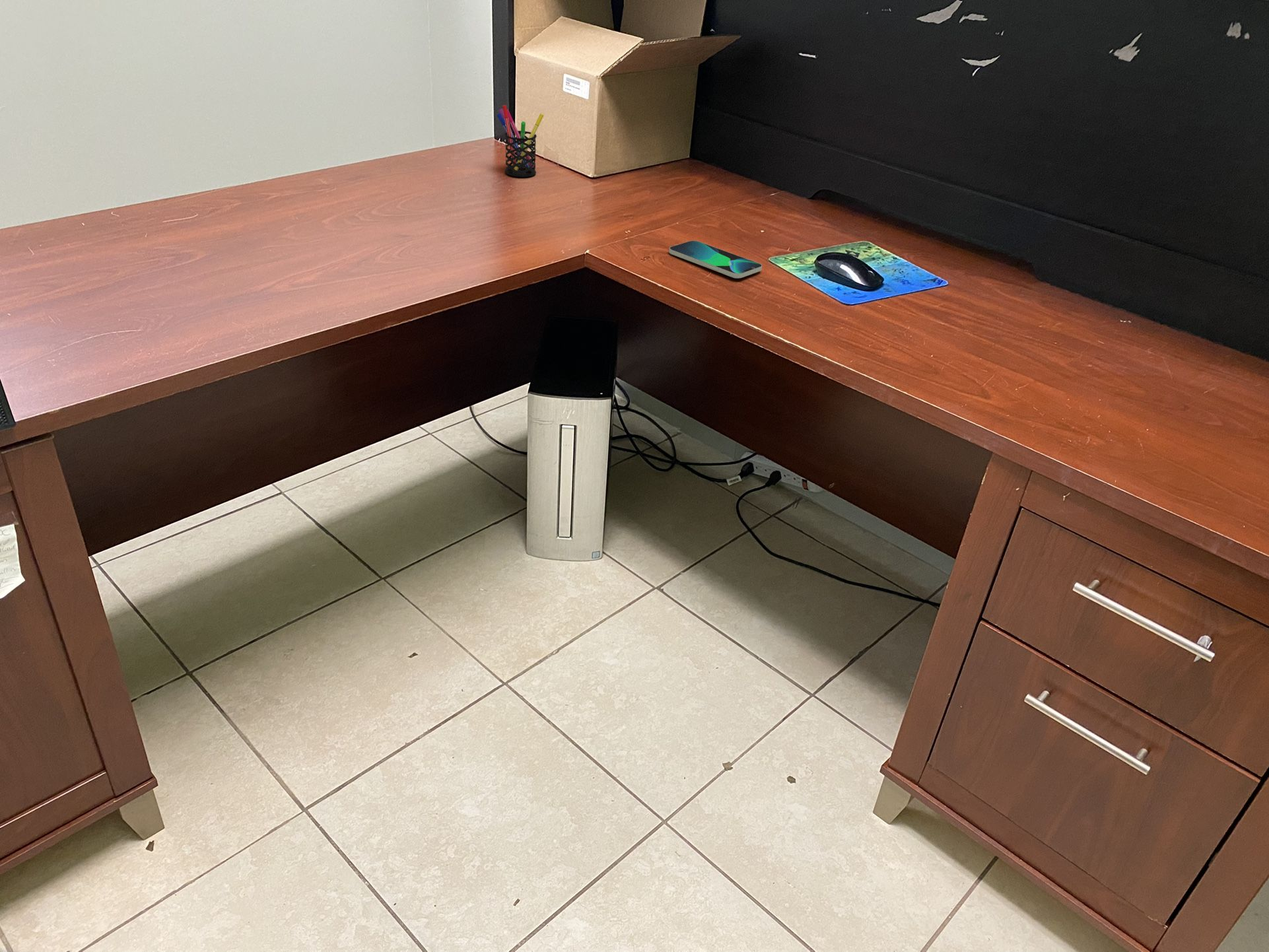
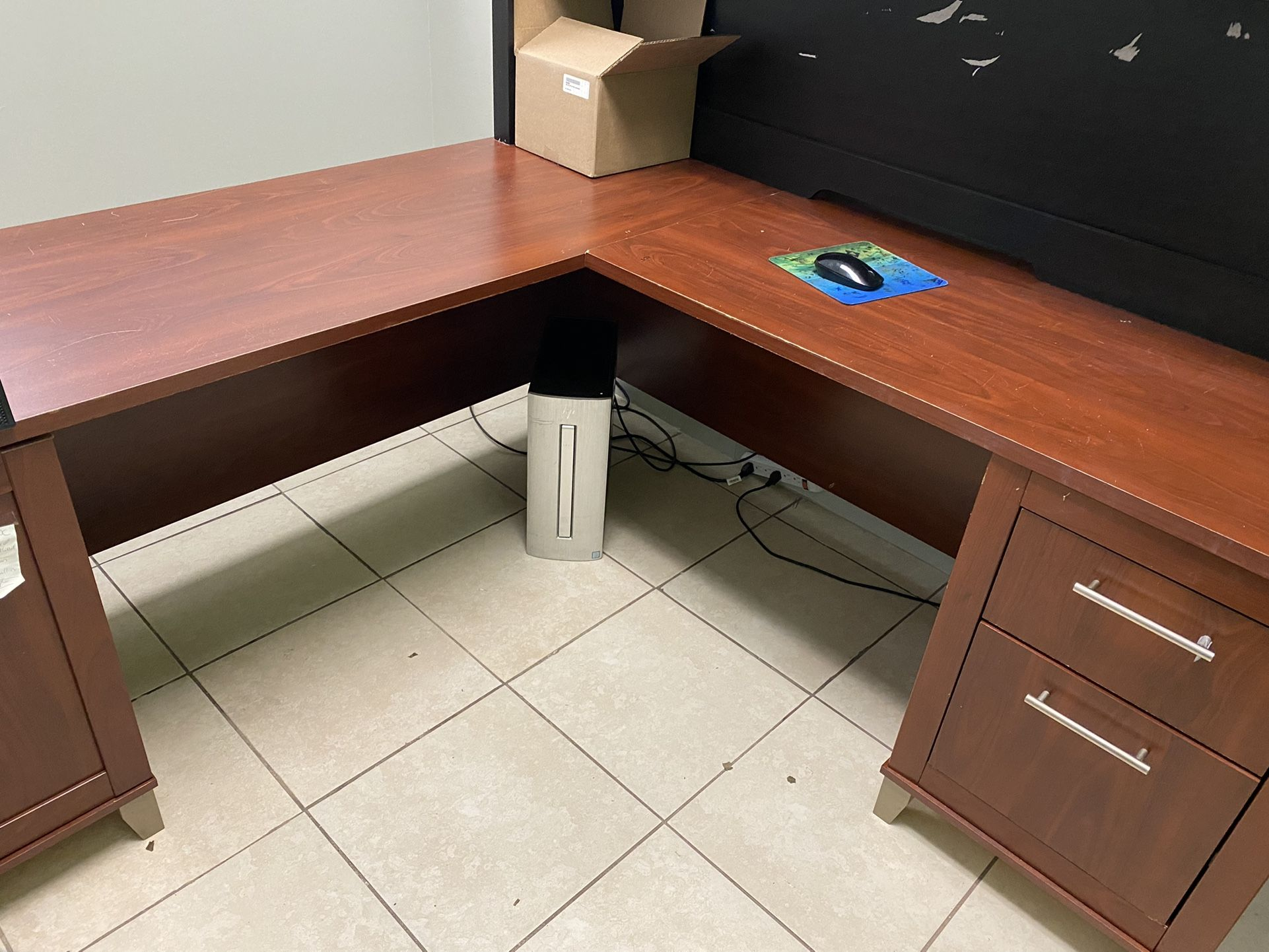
- pen holder [496,104,544,178]
- smartphone [669,240,763,279]
